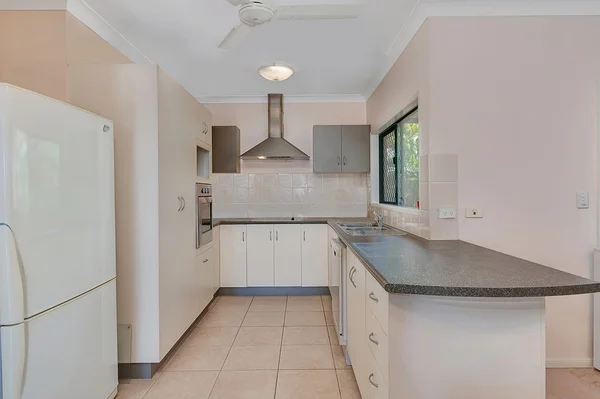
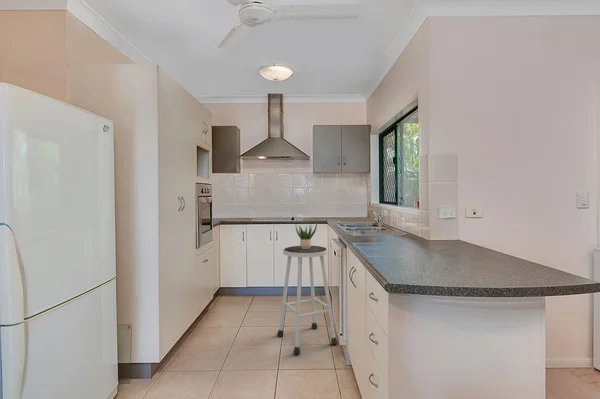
+ potted plant [295,218,318,249]
+ stool [276,245,339,355]
